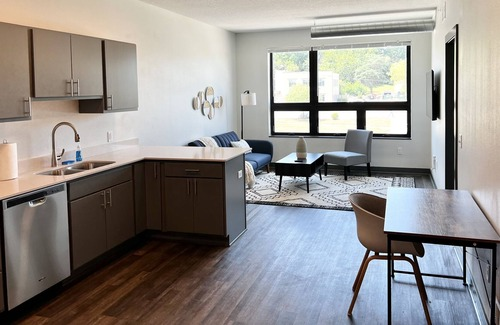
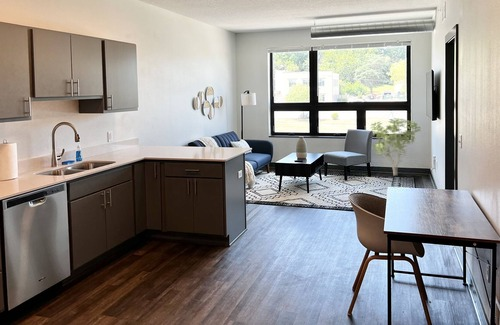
+ shrub [370,117,422,176]
